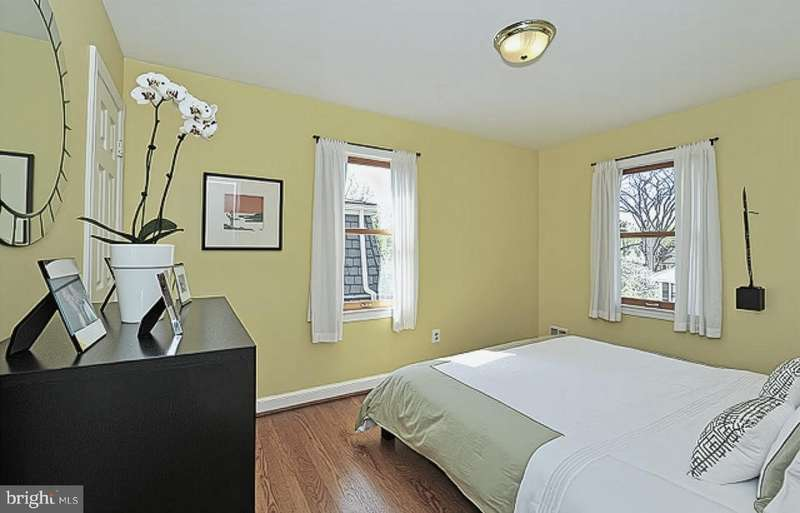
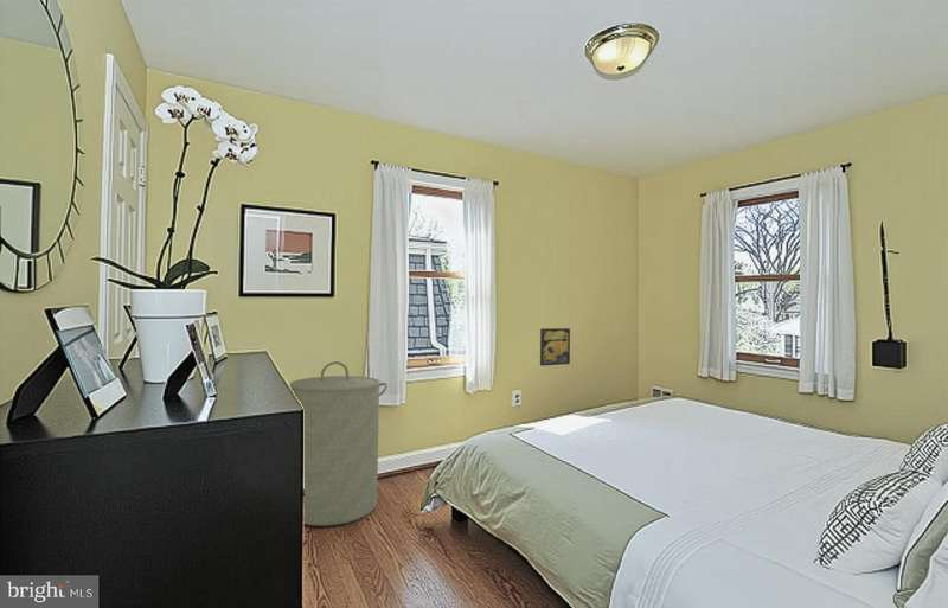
+ laundry hamper [289,360,389,527]
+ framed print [539,327,571,367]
